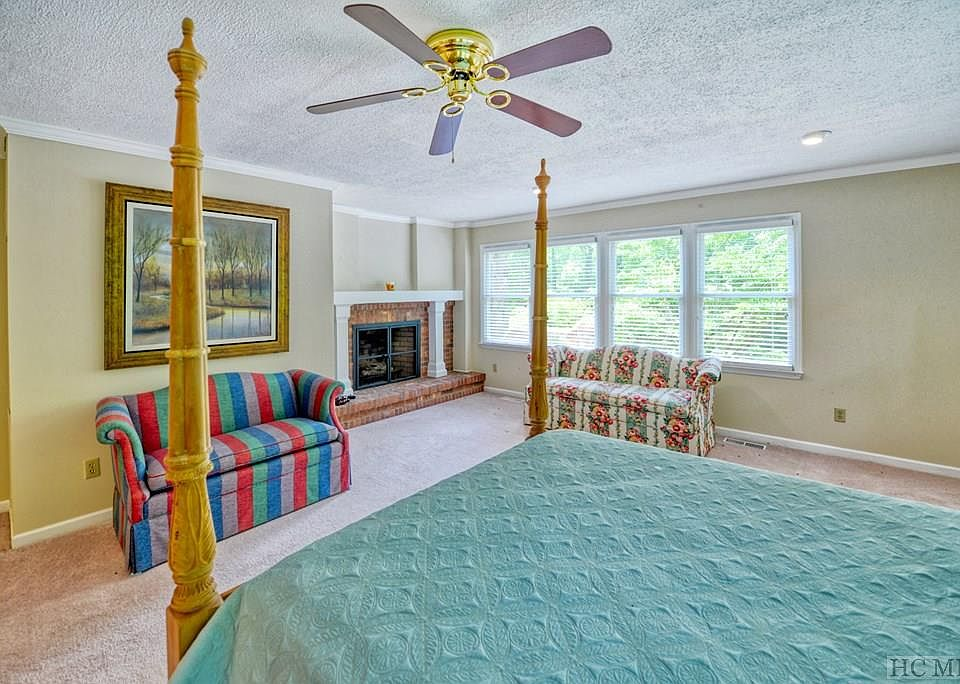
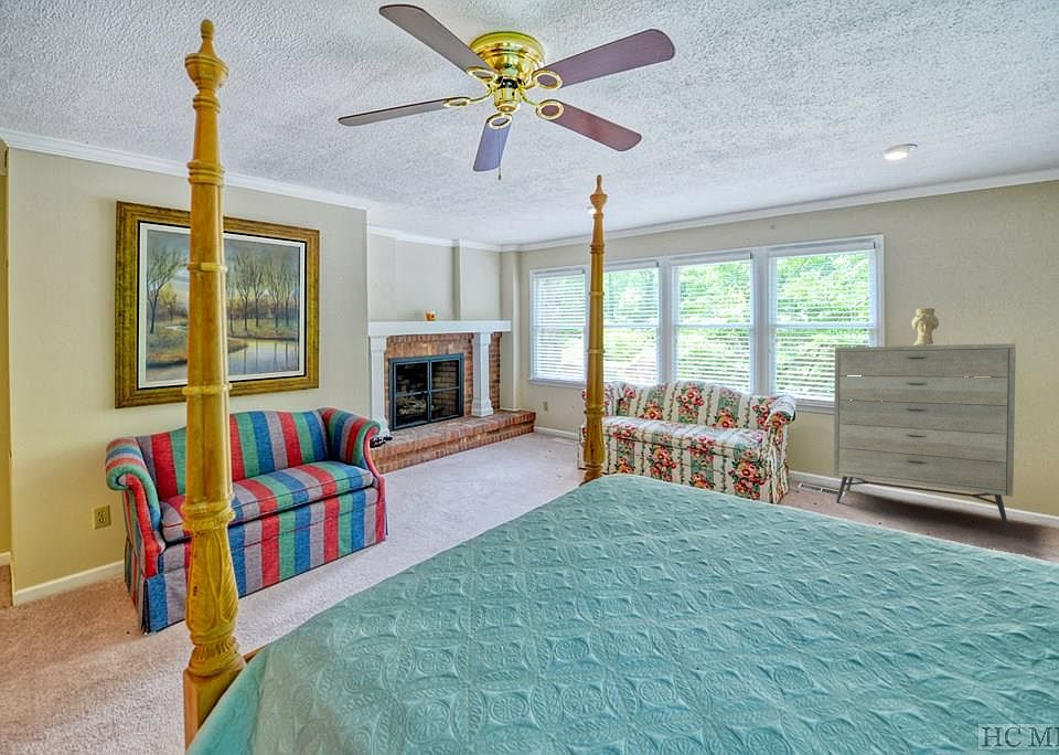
+ dresser [833,342,1017,532]
+ decorative vase [911,307,940,345]
